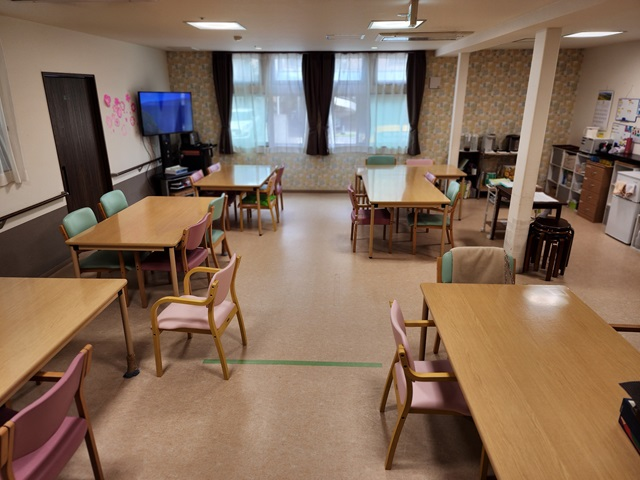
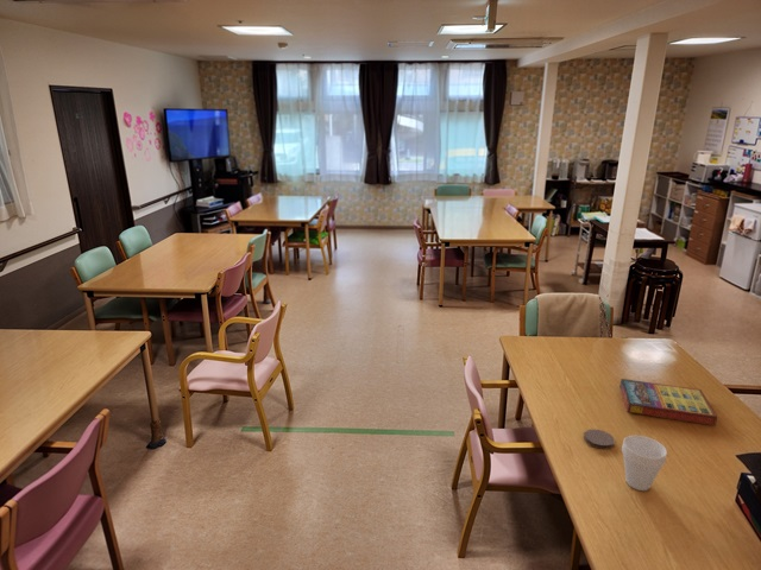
+ coaster [583,428,616,450]
+ game compilation box [618,378,718,426]
+ cup [621,435,668,492]
